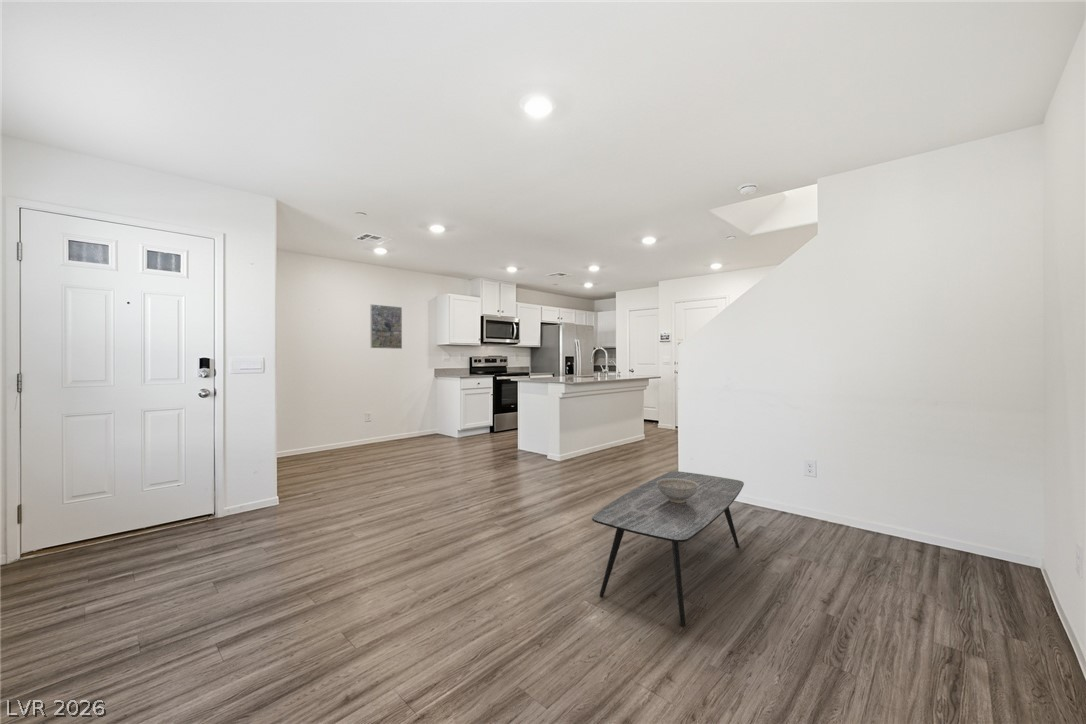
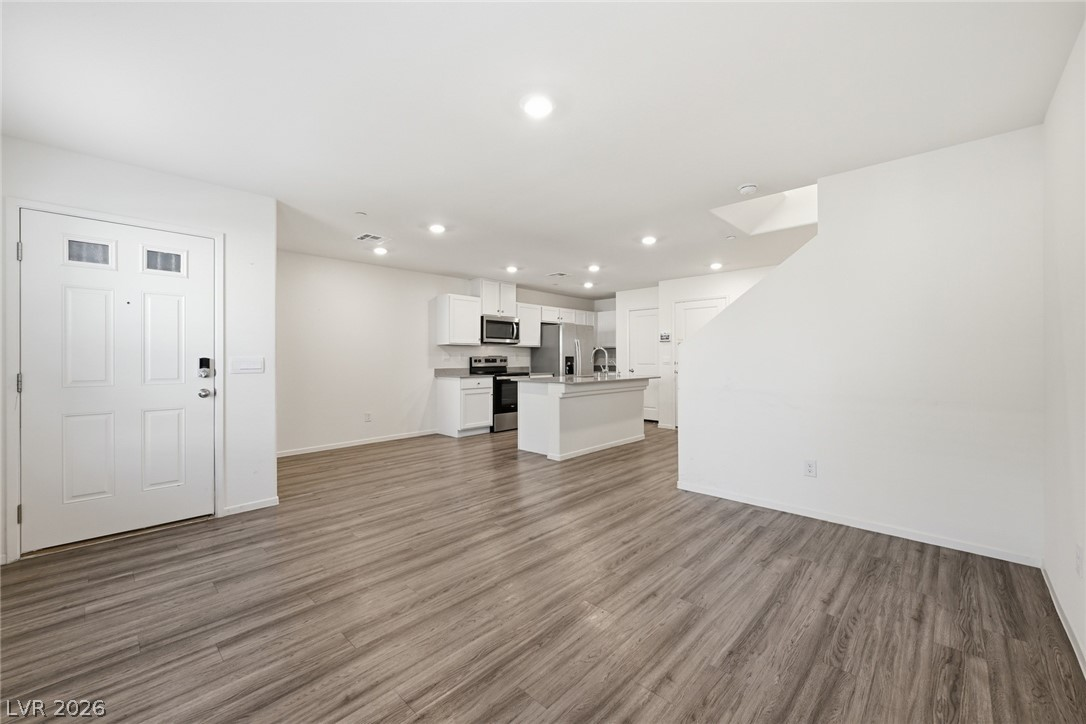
- coffee table [591,470,745,627]
- decorative bowl [657,478,698,503]
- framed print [369,303,403,350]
